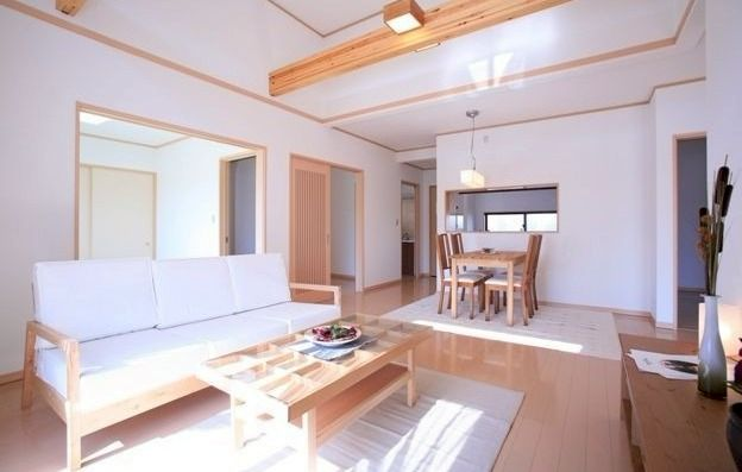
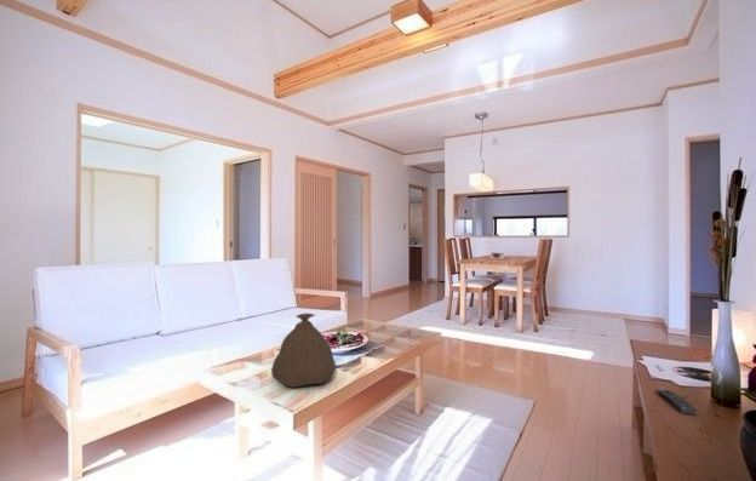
+ bag [270,313,337,389]
+ remote control [655,388,698,416]
